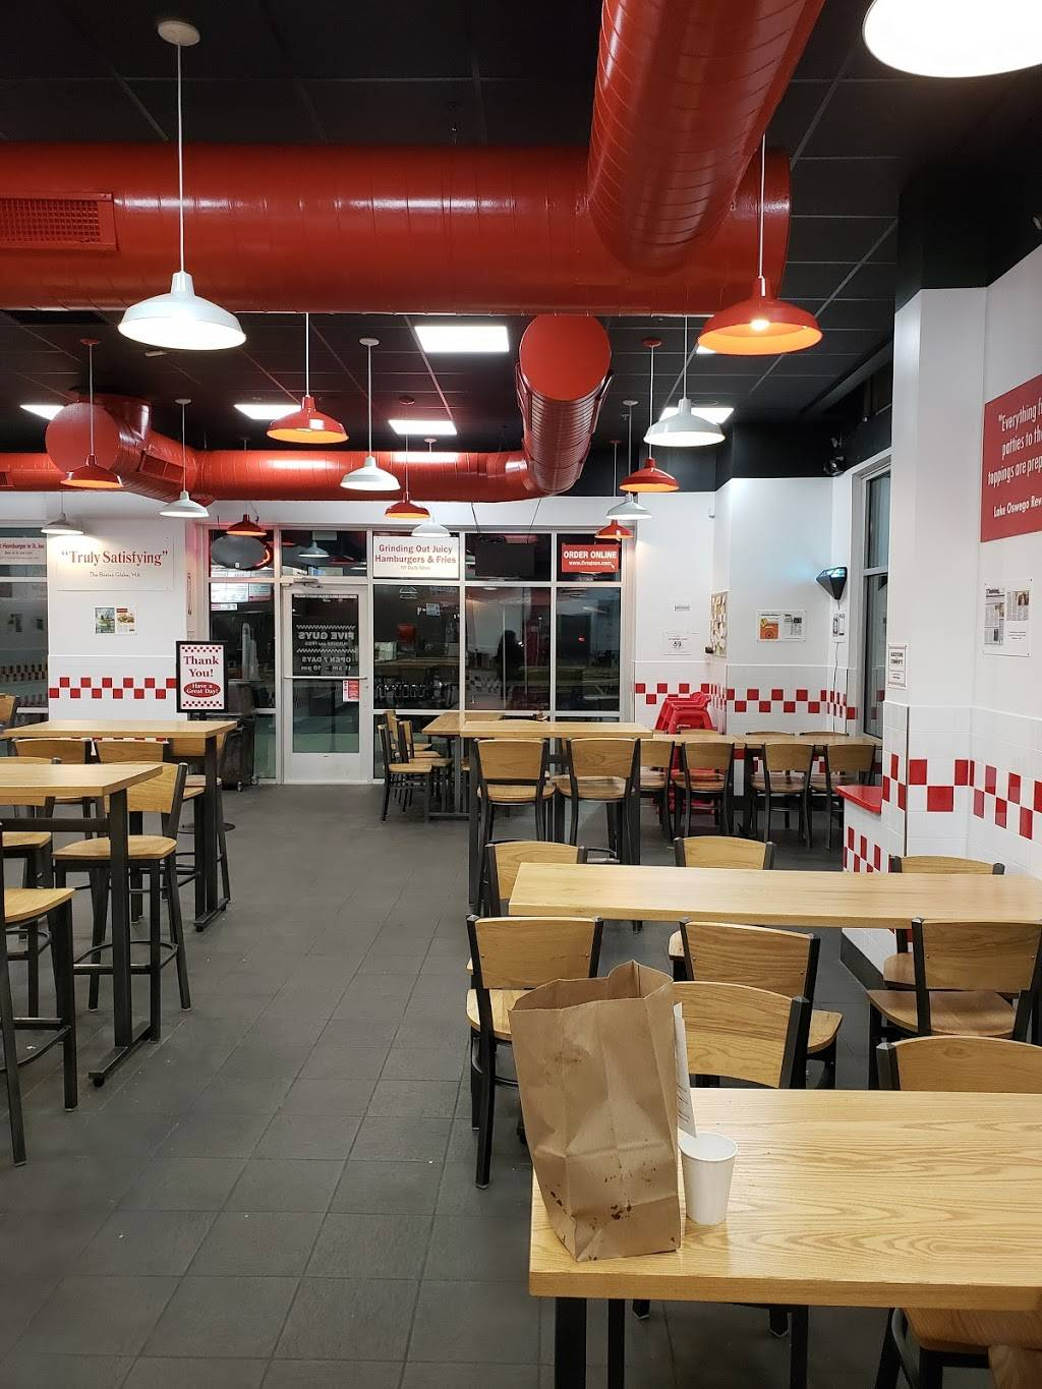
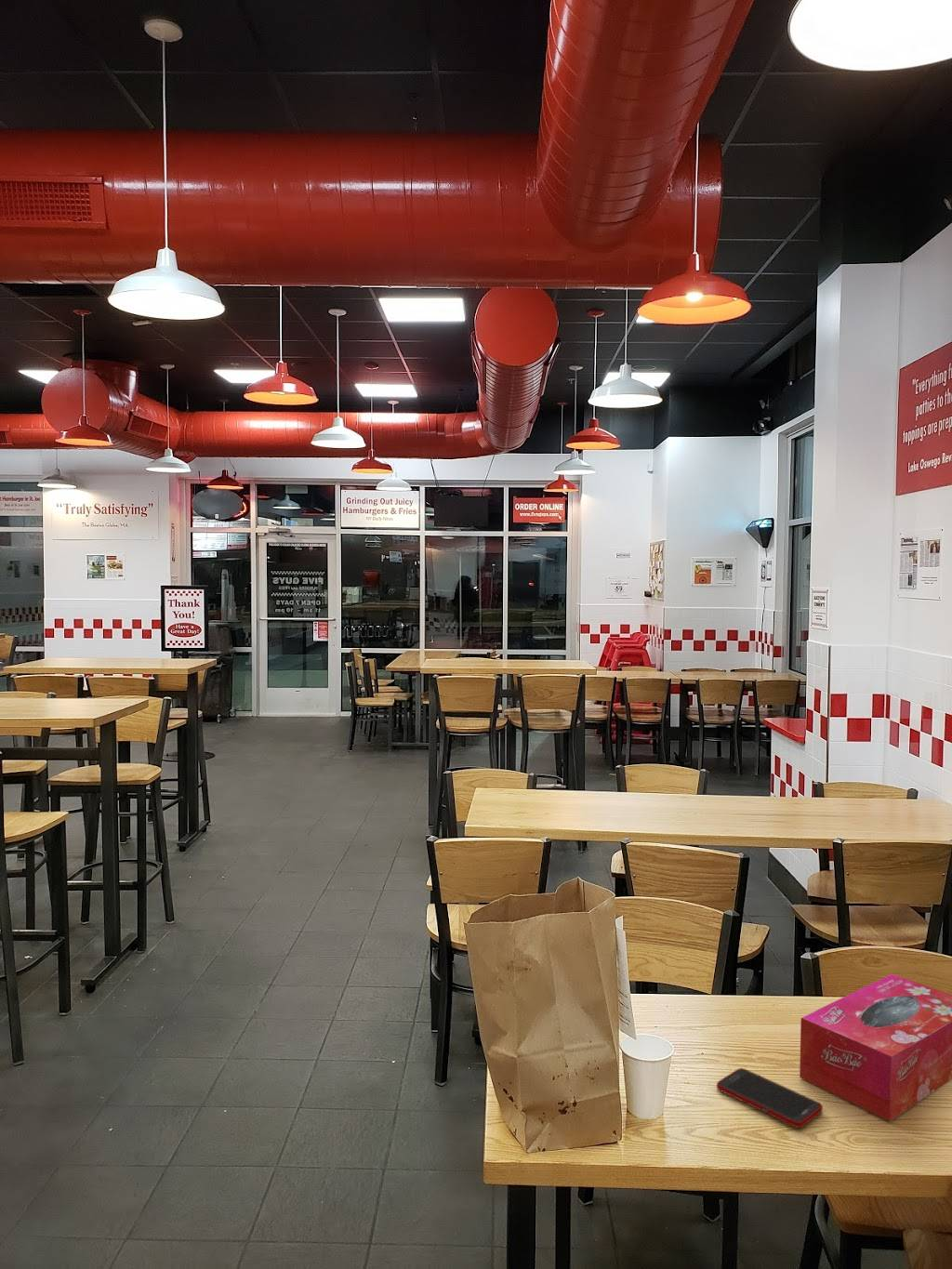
+ cell phone [716,1067,824,1129]
+ tissue box [799,973,952,1122]
